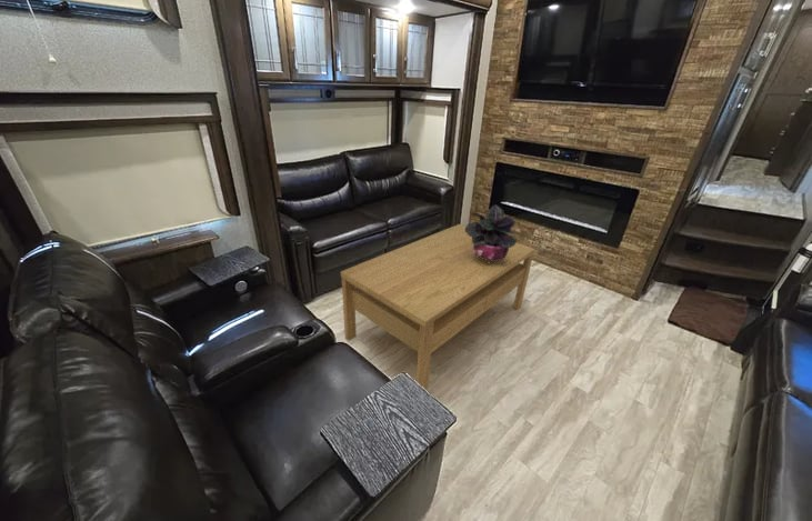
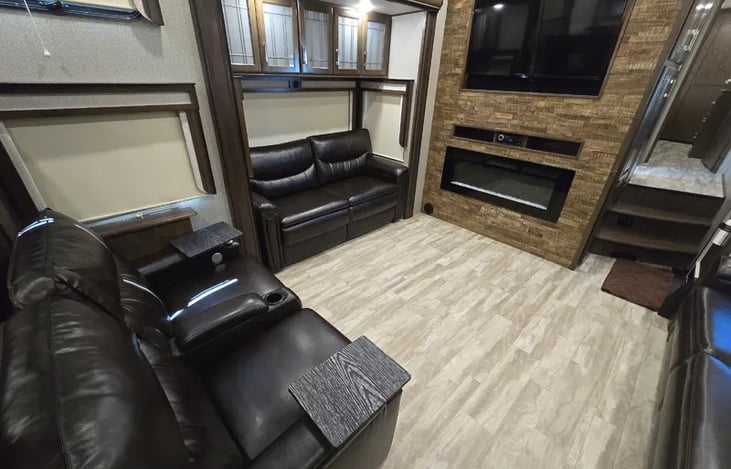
- potted plant [465,203,518,264]
- coffee table [340,223,537,391]
